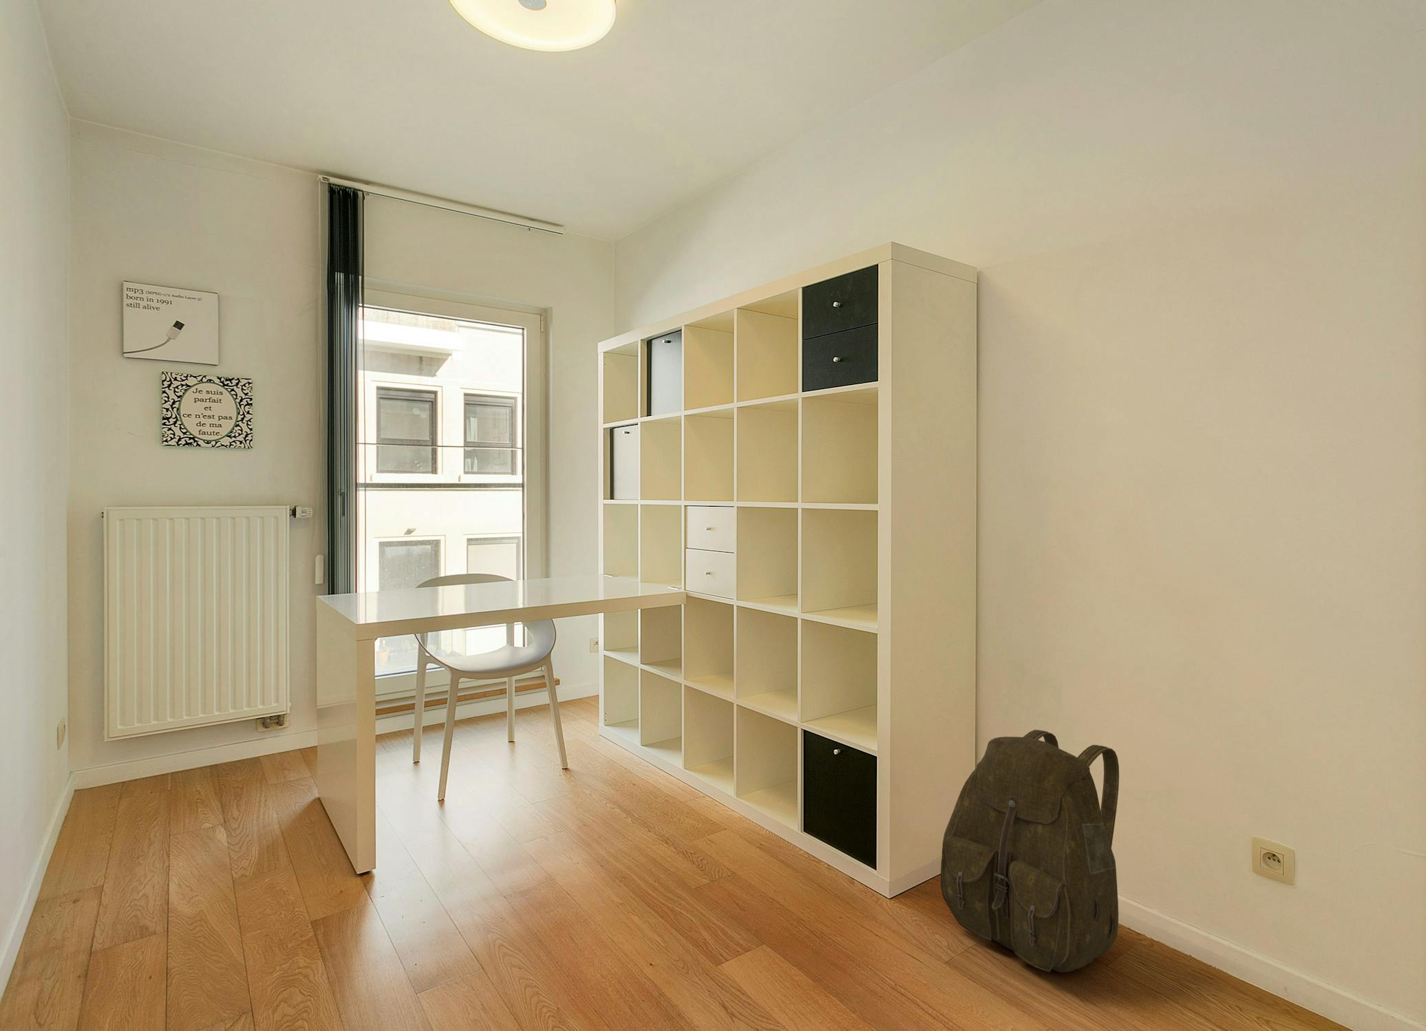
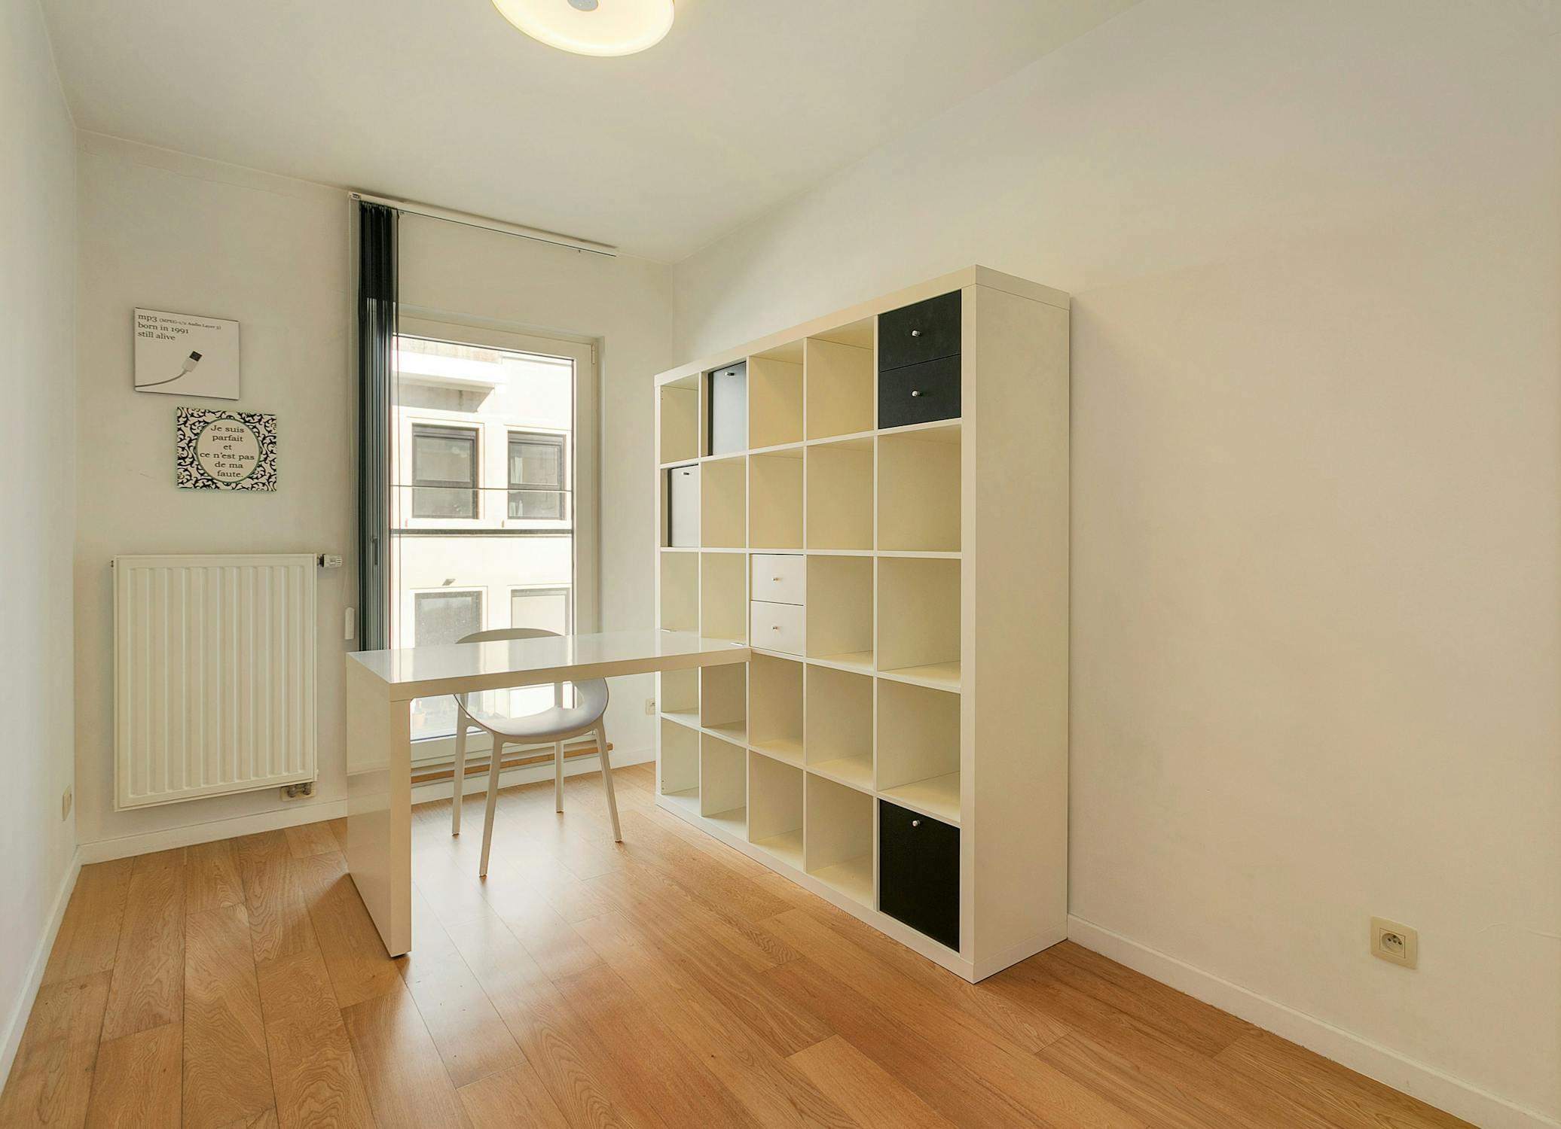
- backpack [940,729,1119,973]
